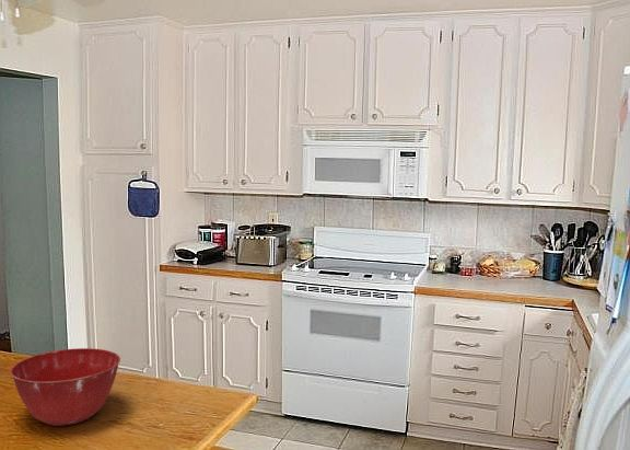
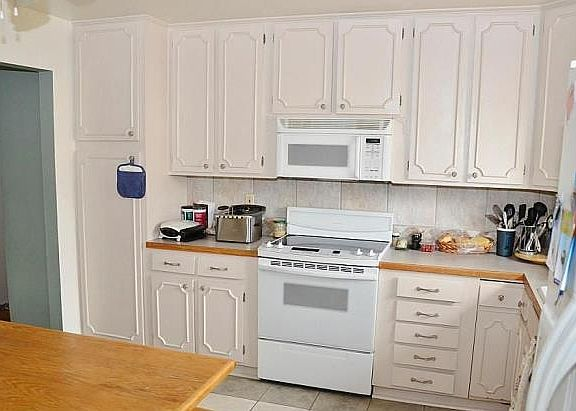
- mixing bowl [9,347,121,427]
